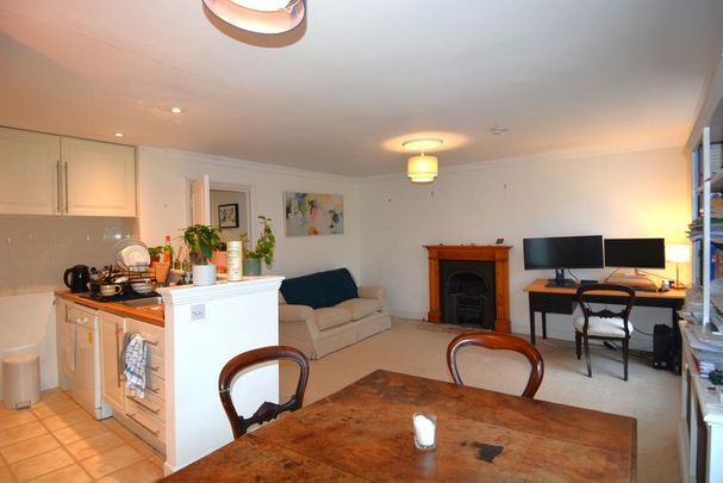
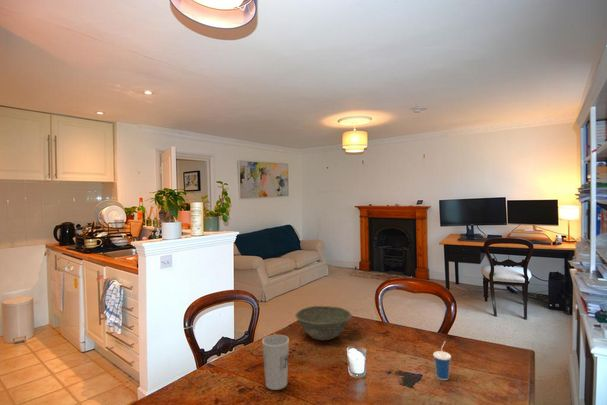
+ cup [432,340,452,381]
+ cup [261,334,290,391]
+ bowl [294,305,353,341]
